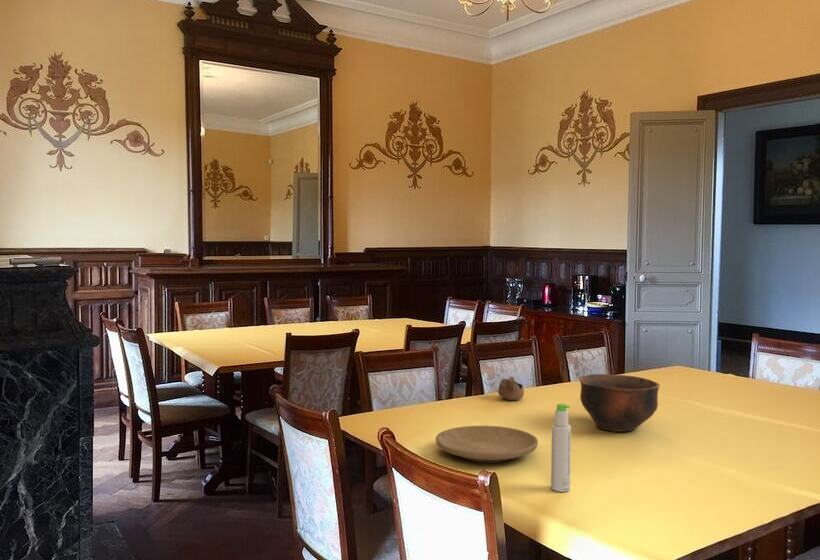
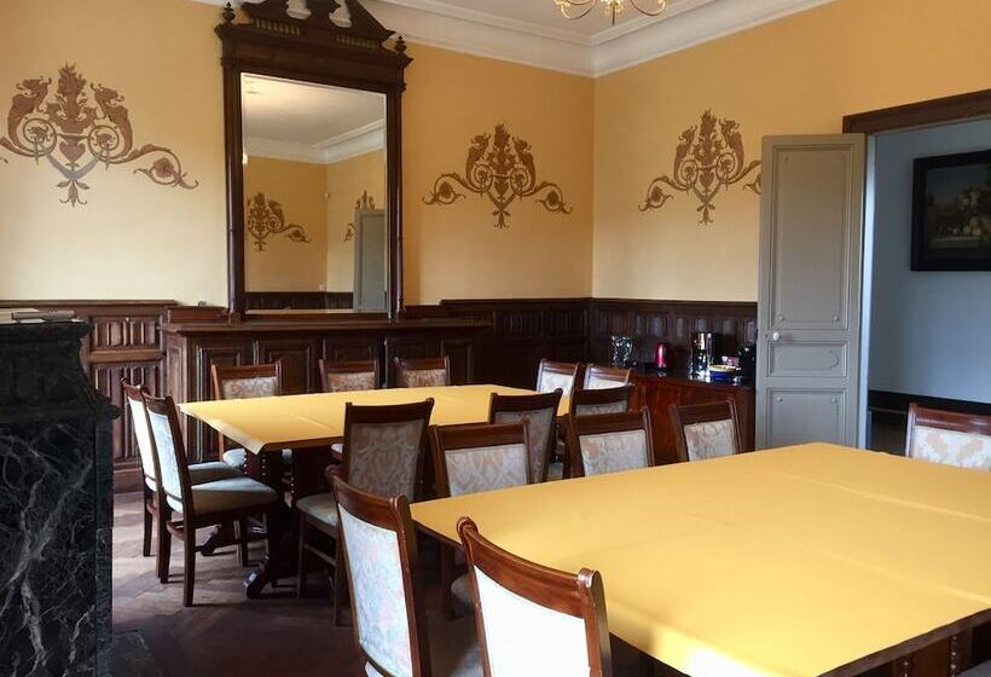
- plate [435,425,539,464]
- bottle [550,403,572,493]
- bowl [578,373,661,433]
- cup [497,376,525,401]
